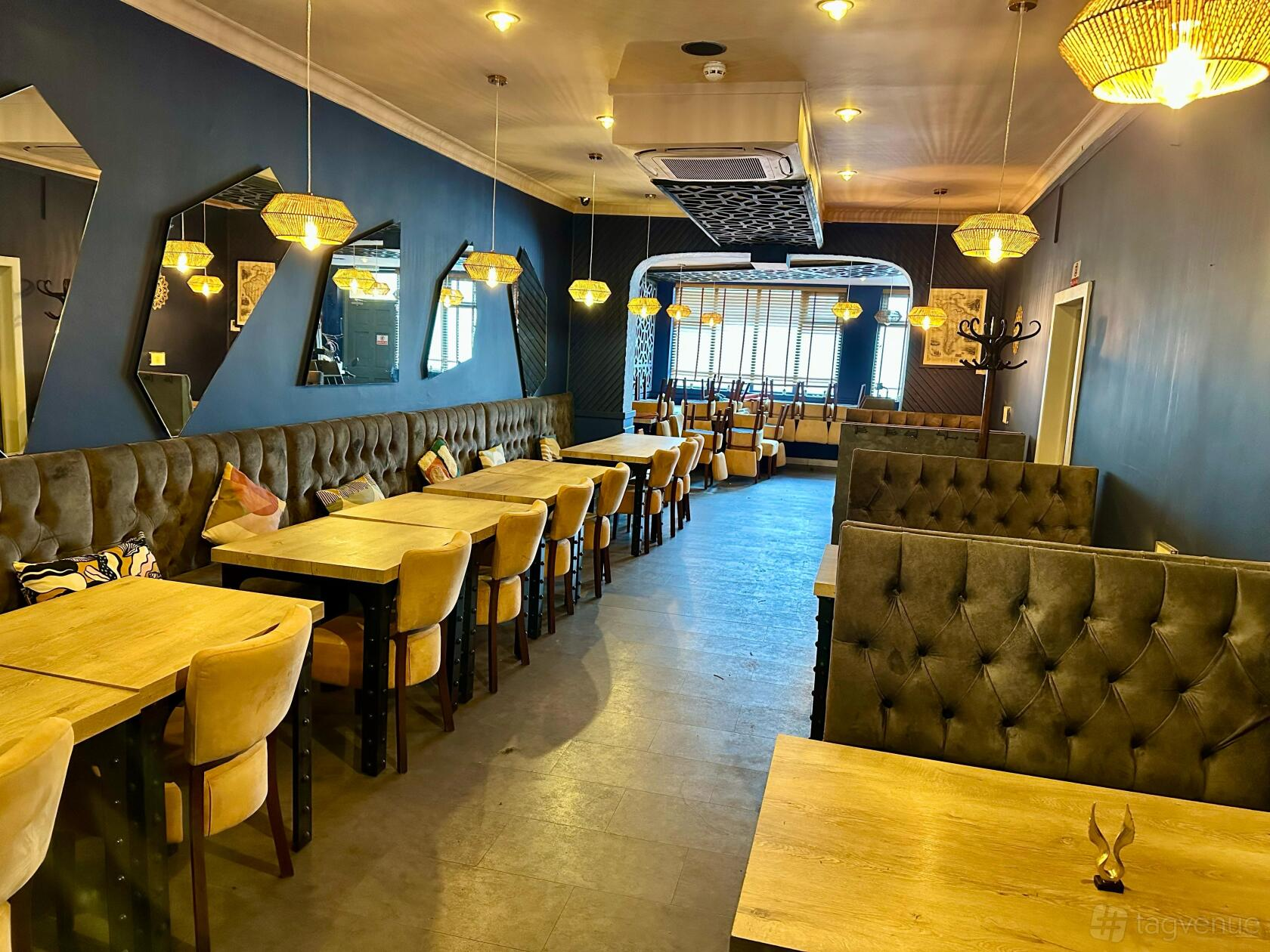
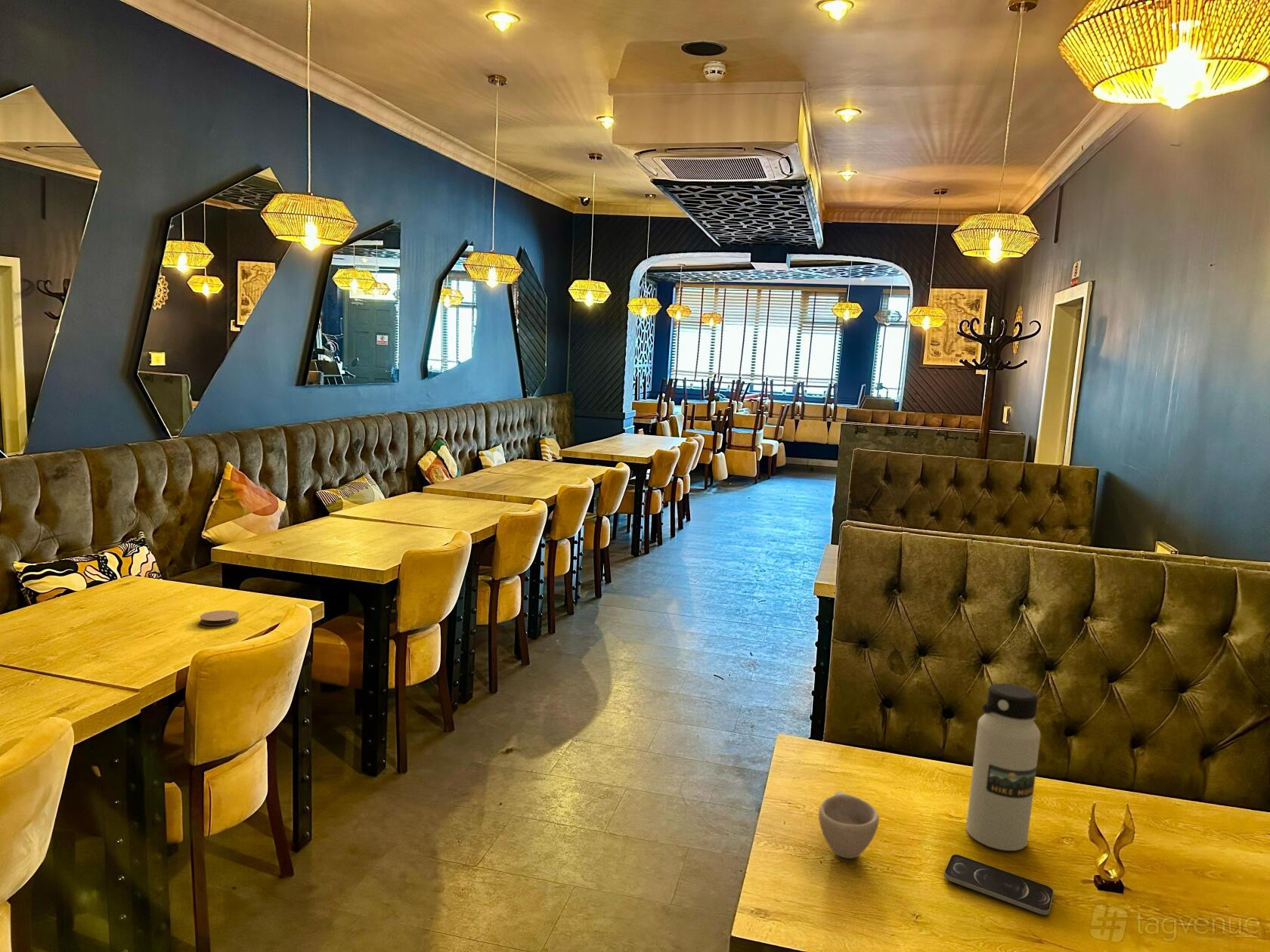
+ coaster [199,610,240,626]
+ smartphone [943,854,1055,916]
+ cup [818,790,880,859]
+ water bottle [965,682,1042,852]
